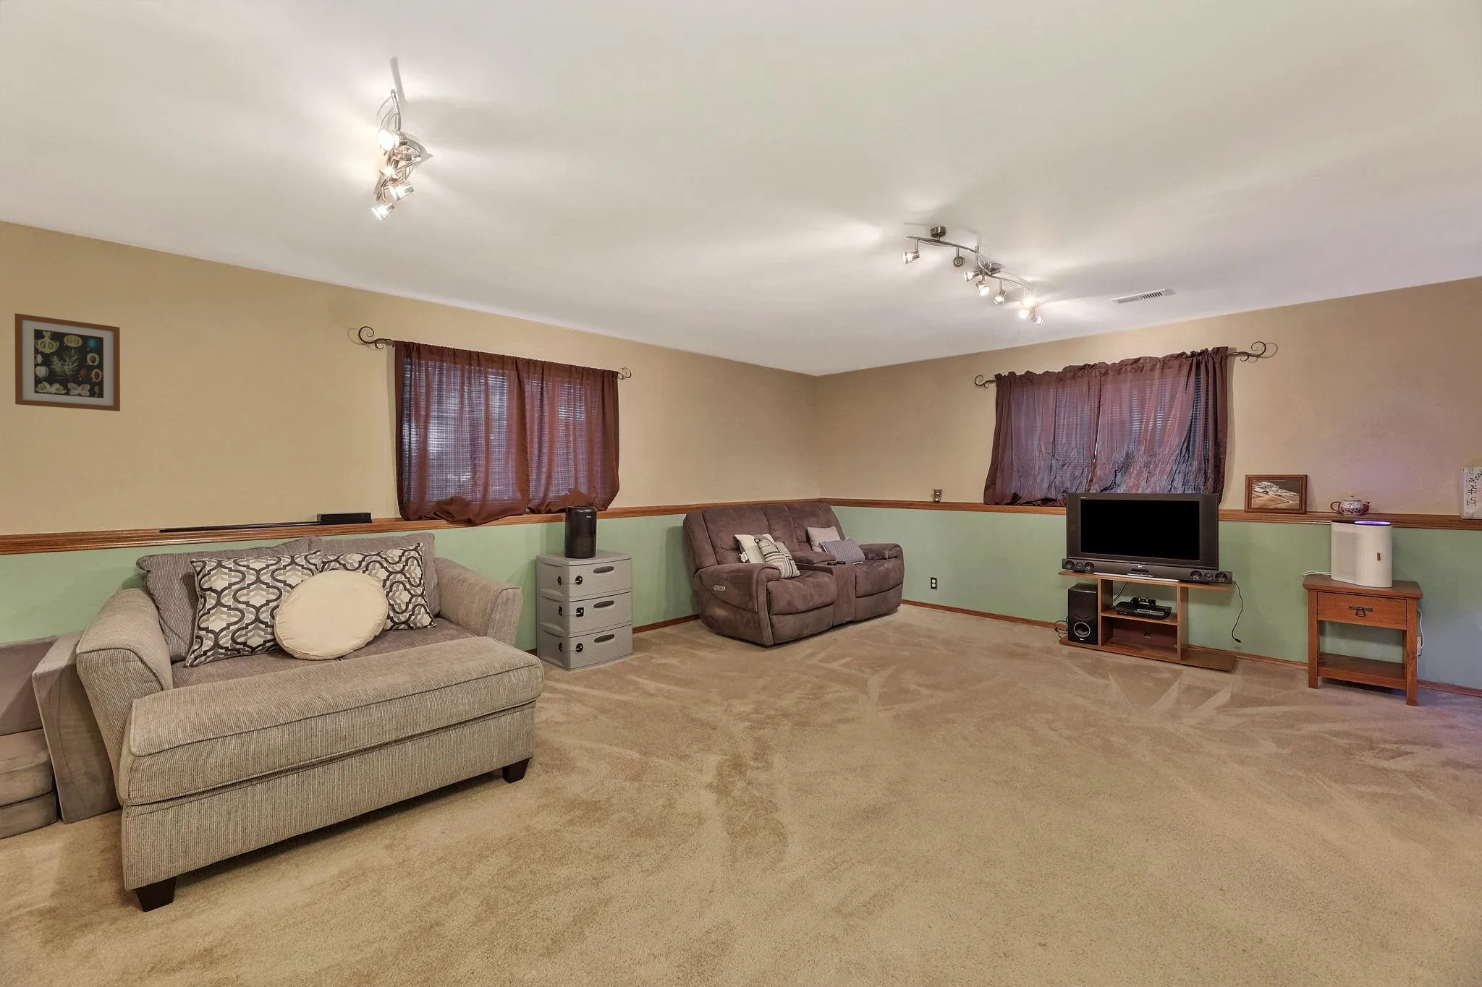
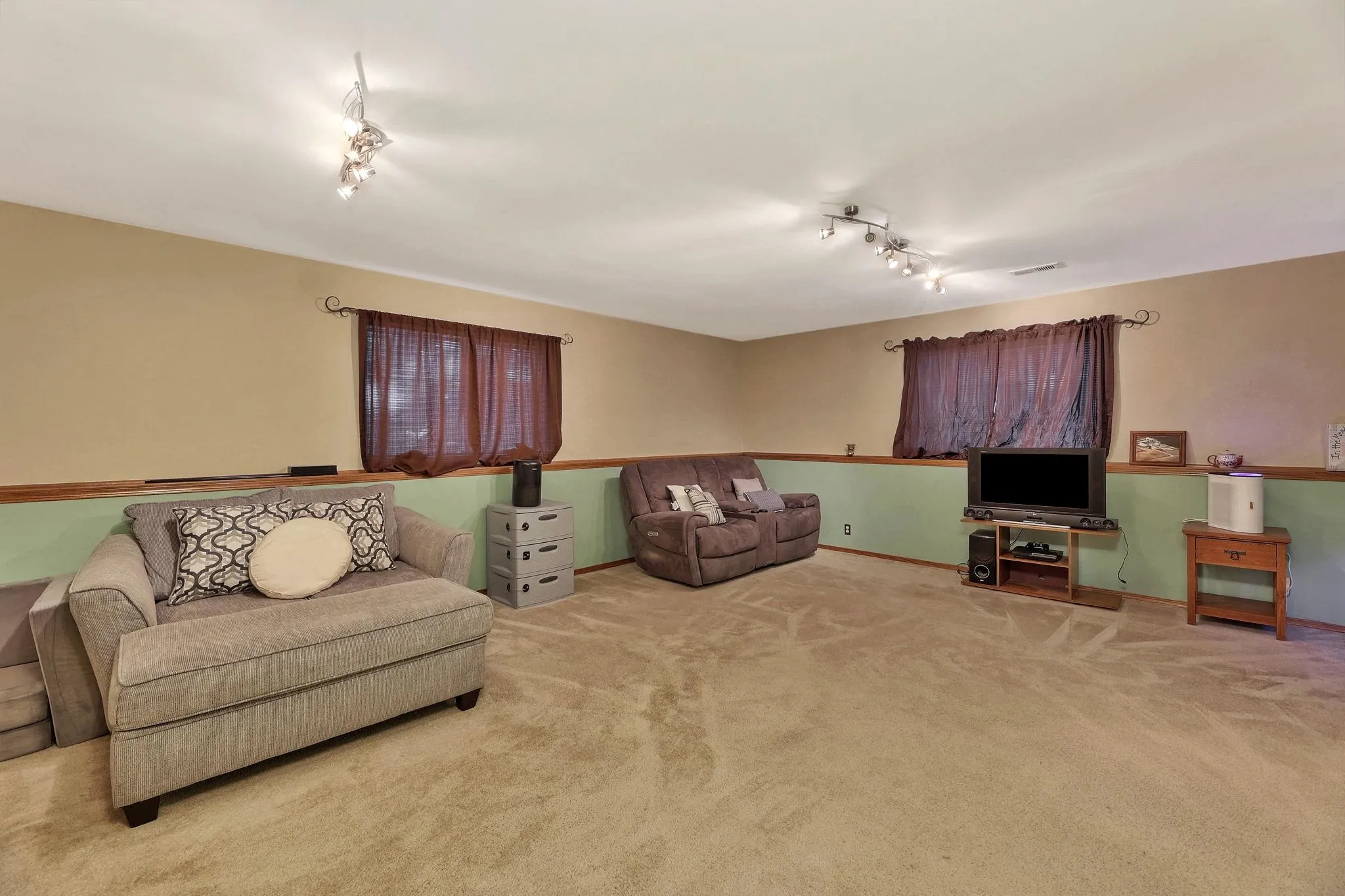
- wall art [14,313,121,412]
